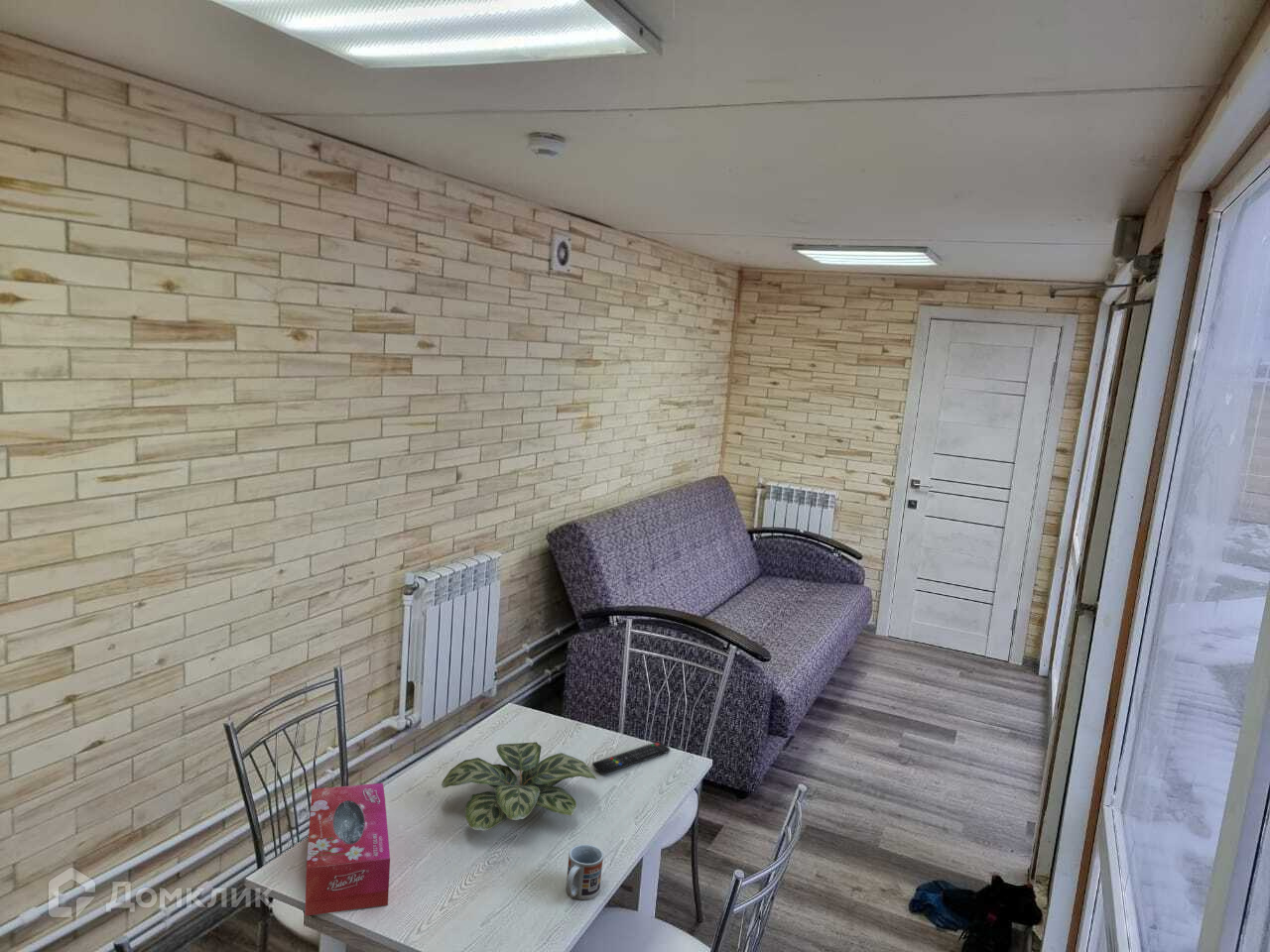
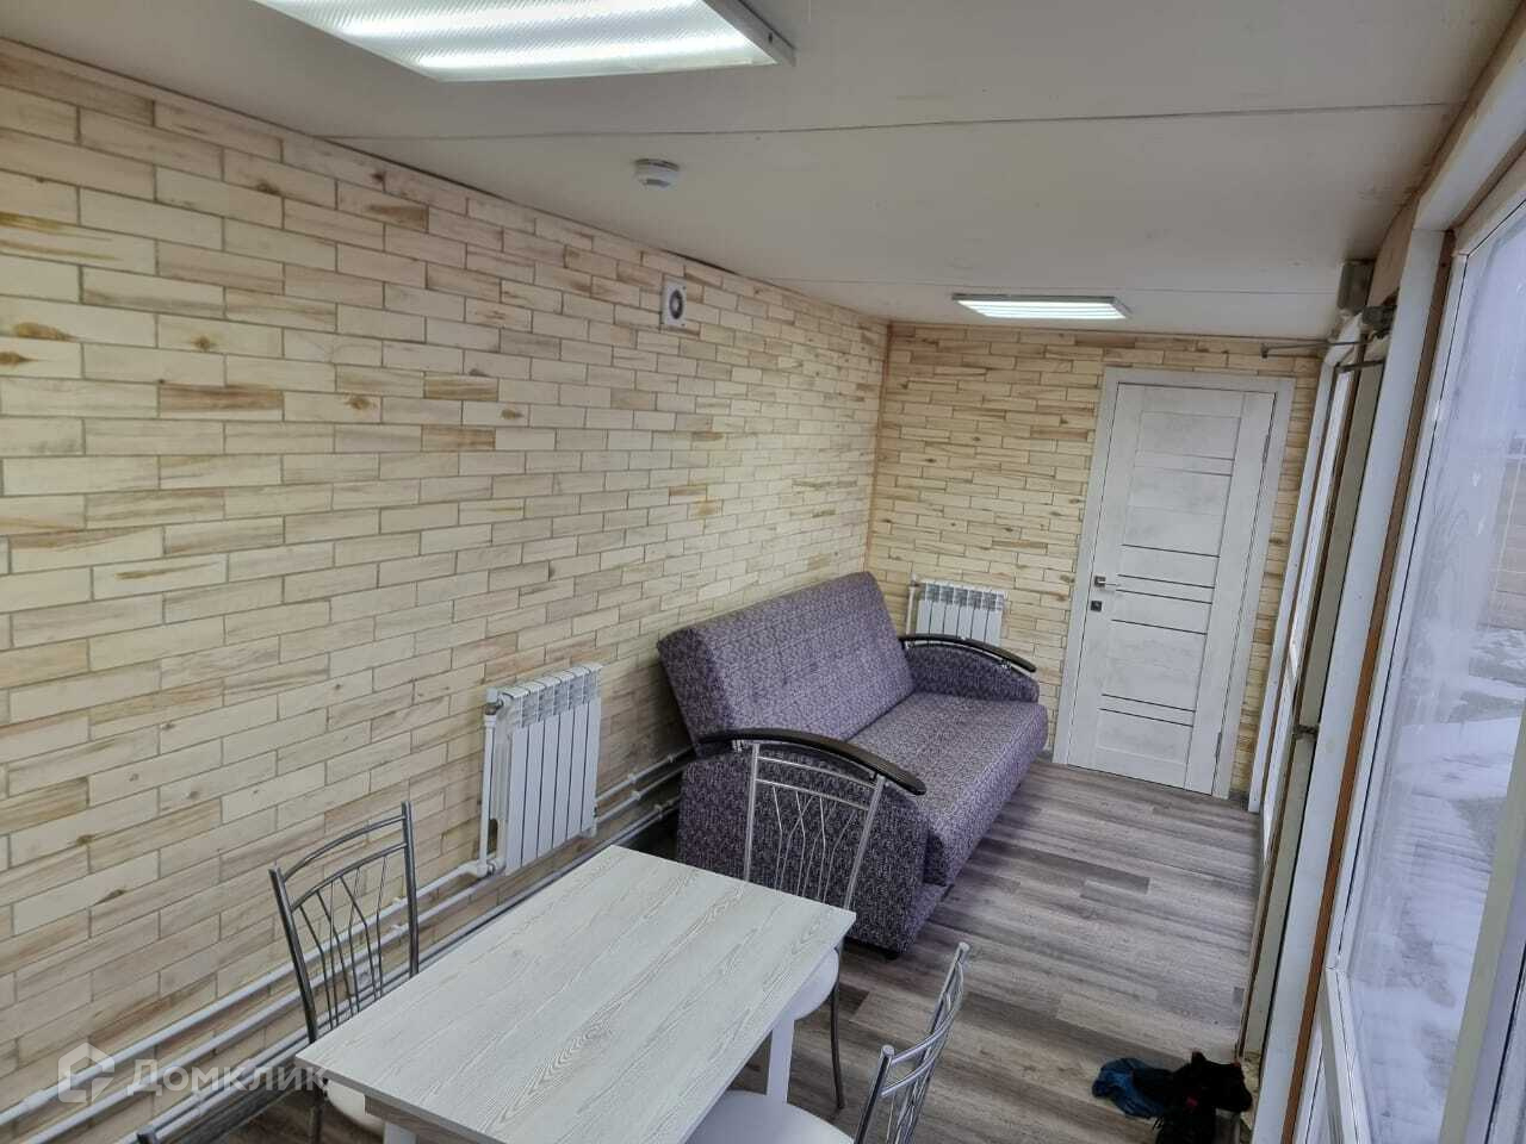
- remote control [591,741,671,774]
- cup [565,844,604,900]
- plant [441,741,597,832]
- tissue box [304,782,391,917]
